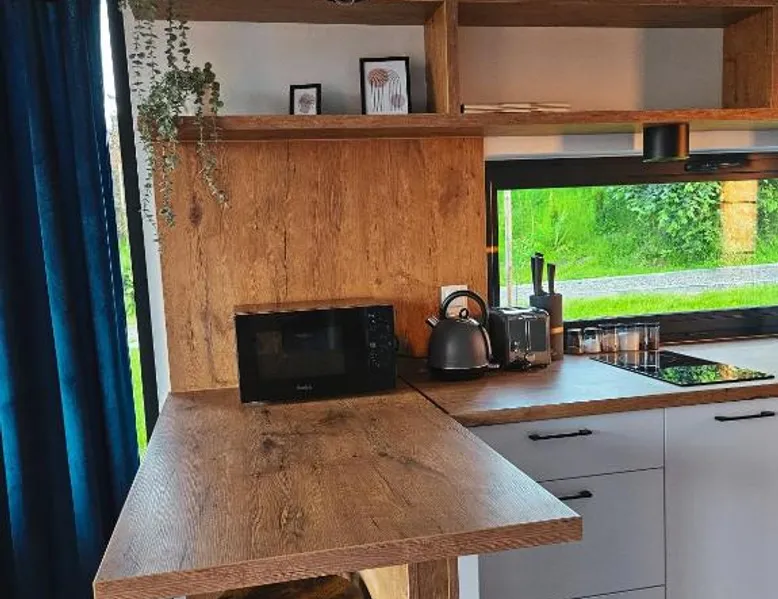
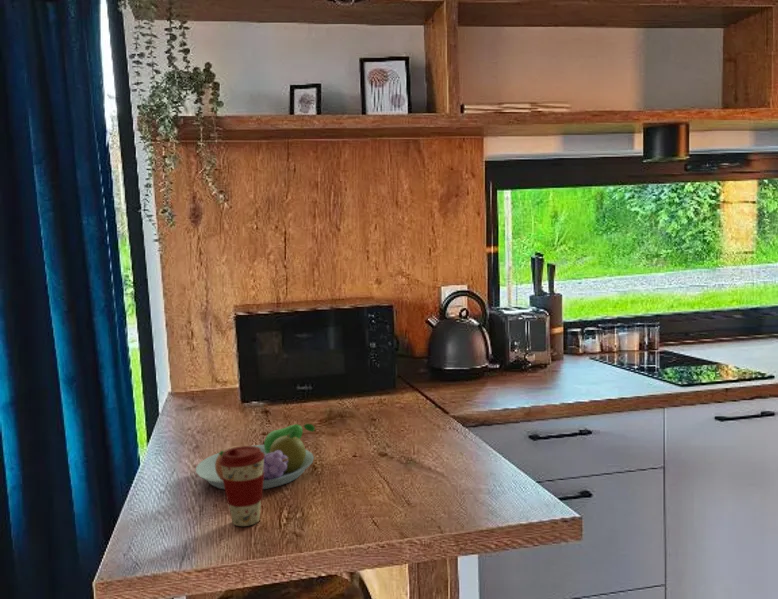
+ coffee cup [219,445,265,527]
+ fruit bowl [195,423,316,490]
